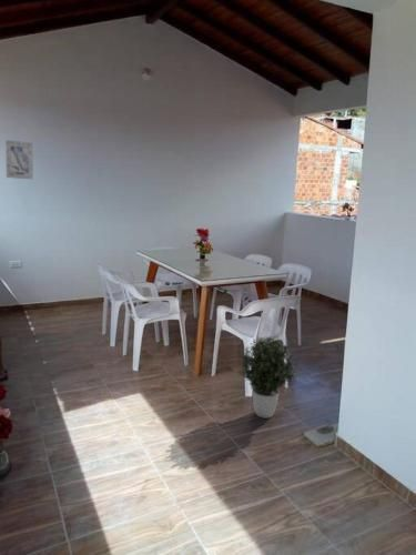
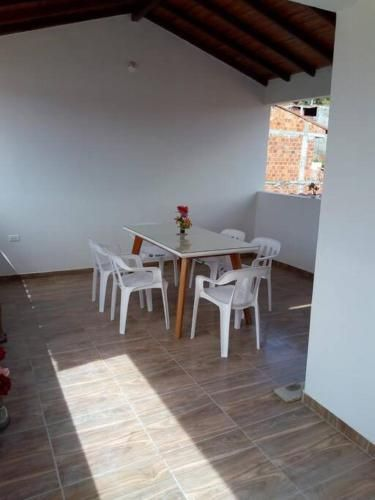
- wall art [4,139,34,181]
- potted plant [237,335,296,420]
